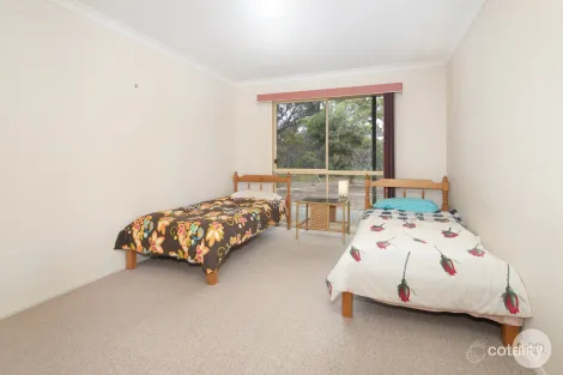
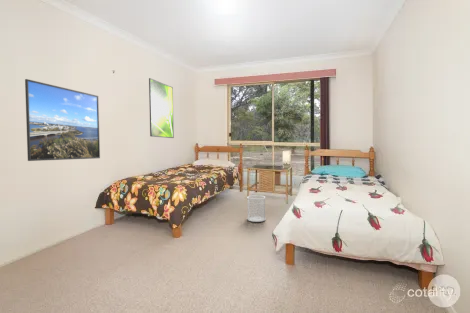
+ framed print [24,78,101,162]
+ wastebasket [246,194,267,223]
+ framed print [148,77,175,139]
